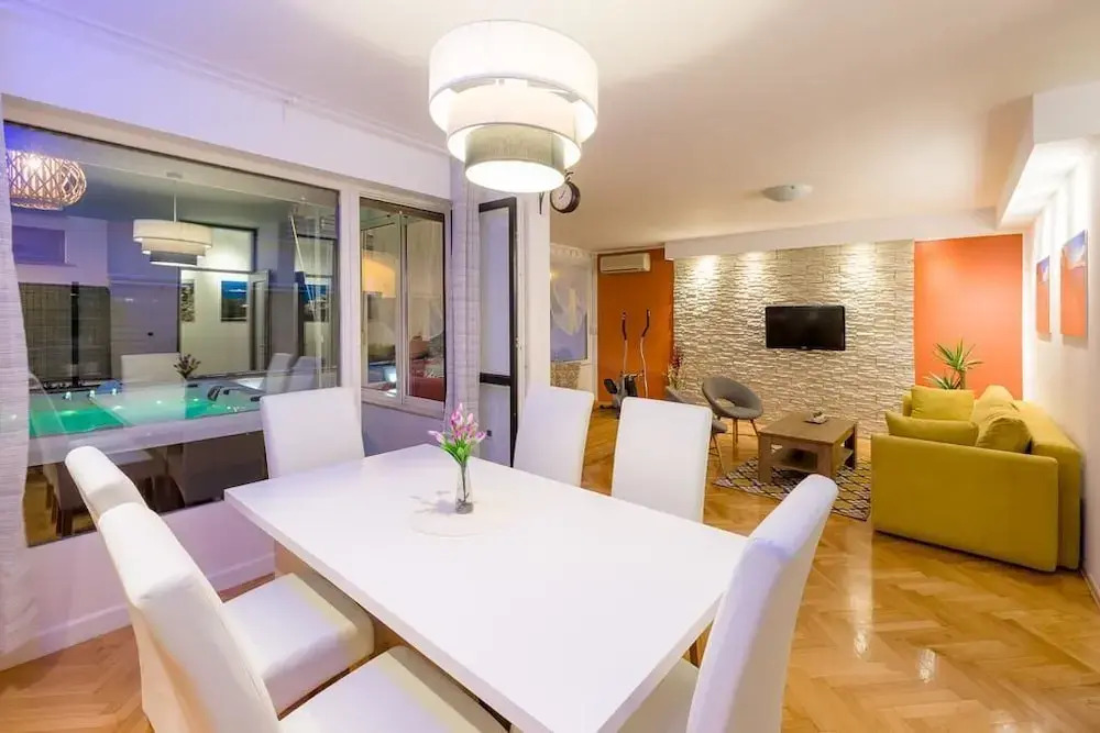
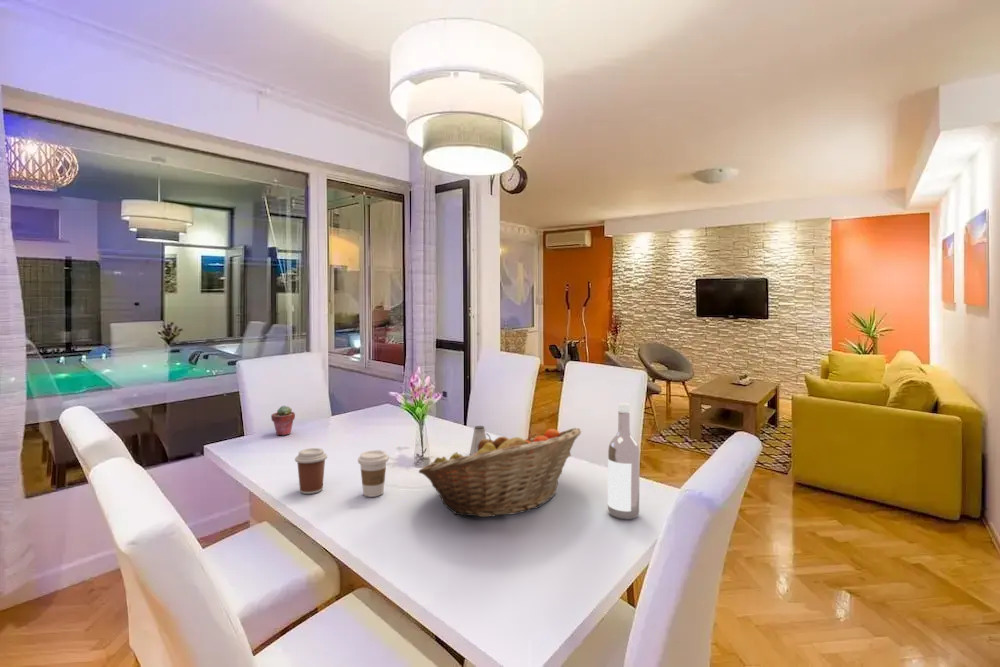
+ wine bottle [607,402,640,520]
+ coffee cup [294,447,328,495]
+ saltshaker [469,425,487,455]
+ potted succulent [270,405,296,436]
+ coffee cup [357,449,389,498]
+ fruit basket [418,427,582,518]
